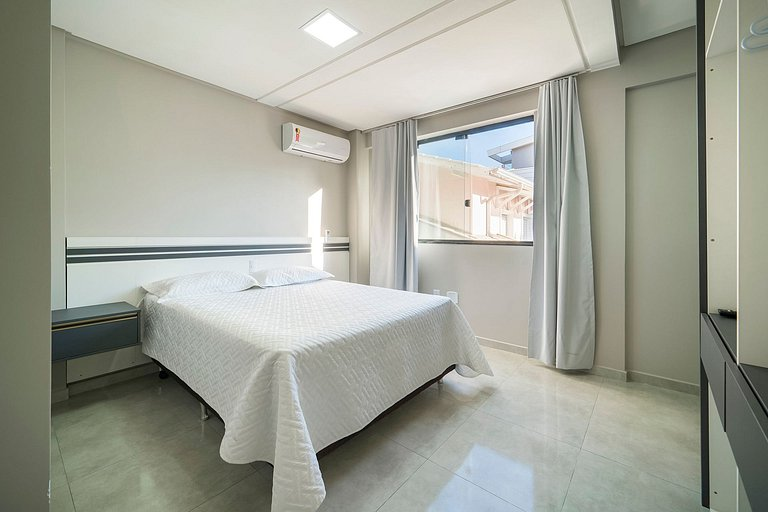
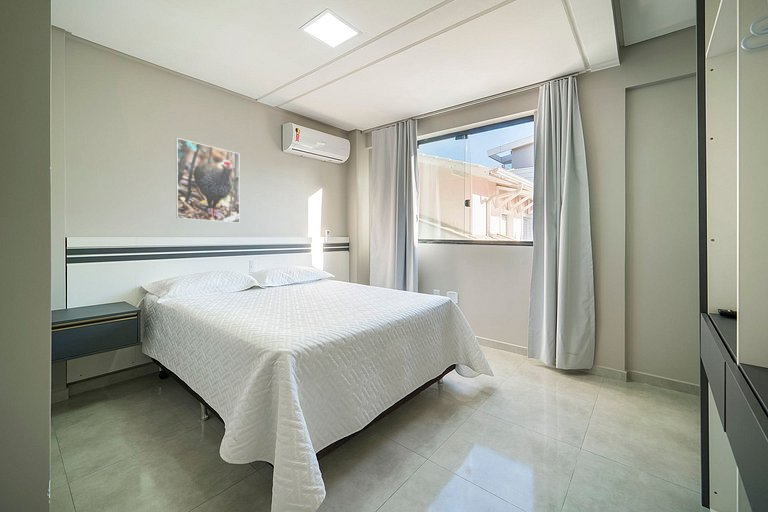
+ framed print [175,137,241,224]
